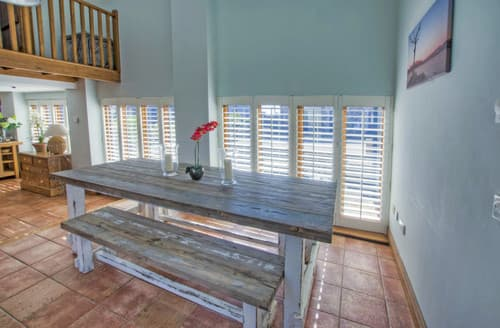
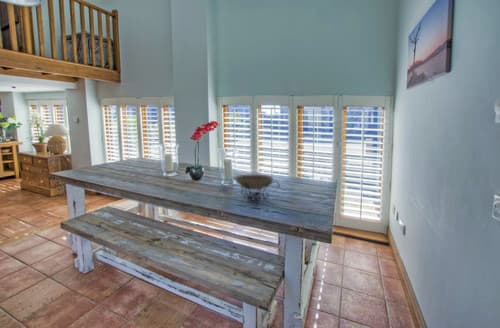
+ decorative bowl [230,174,280,203]
